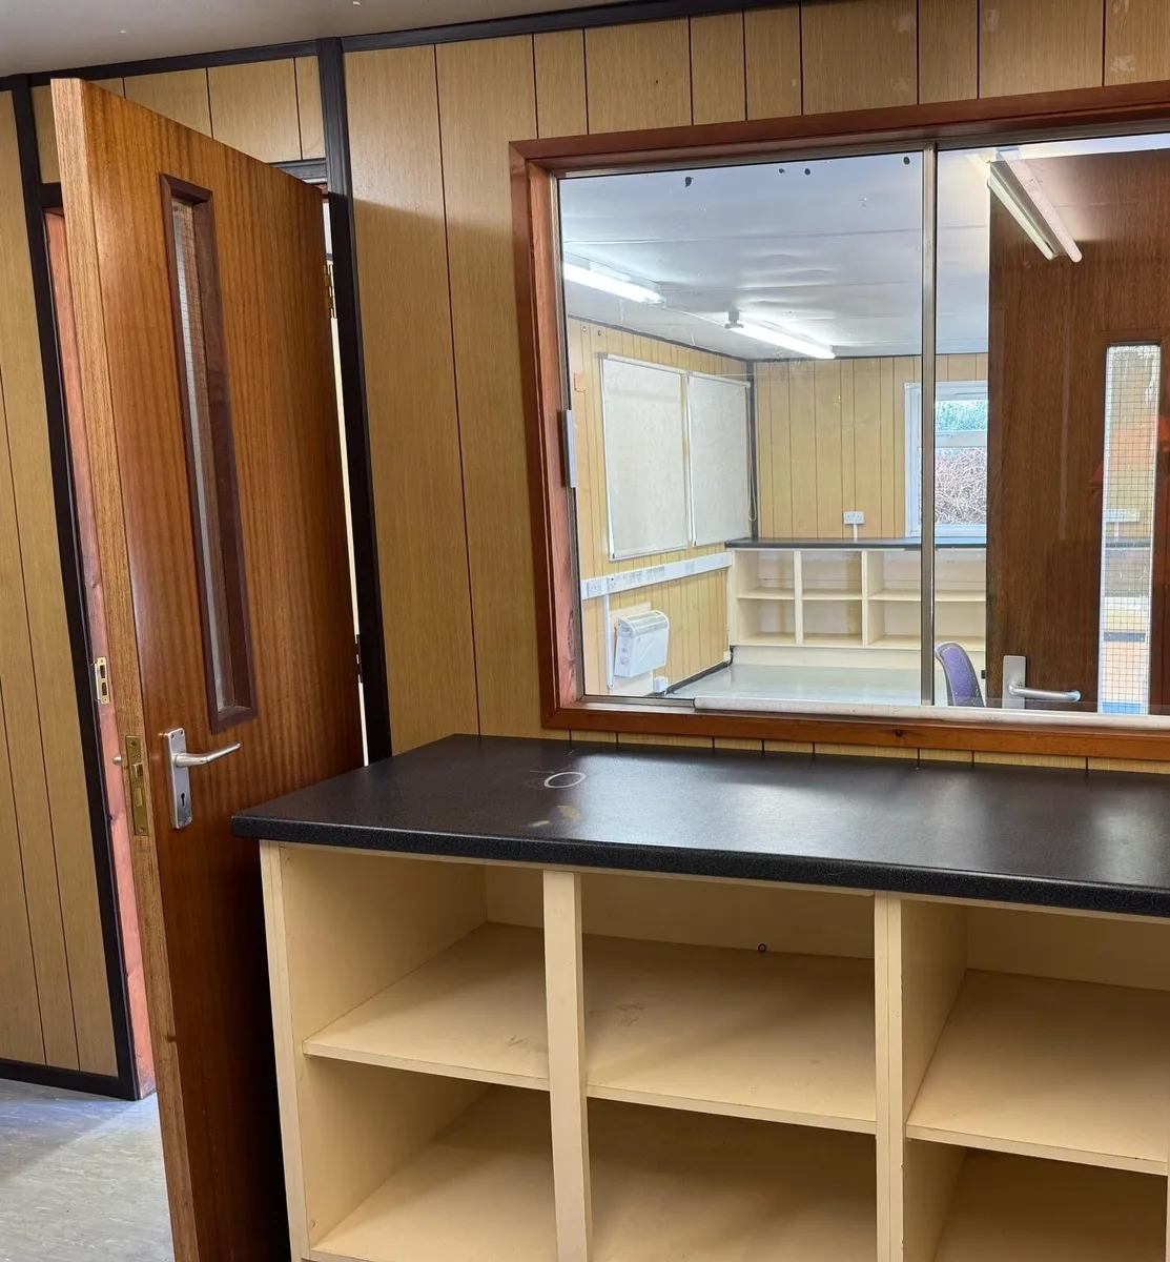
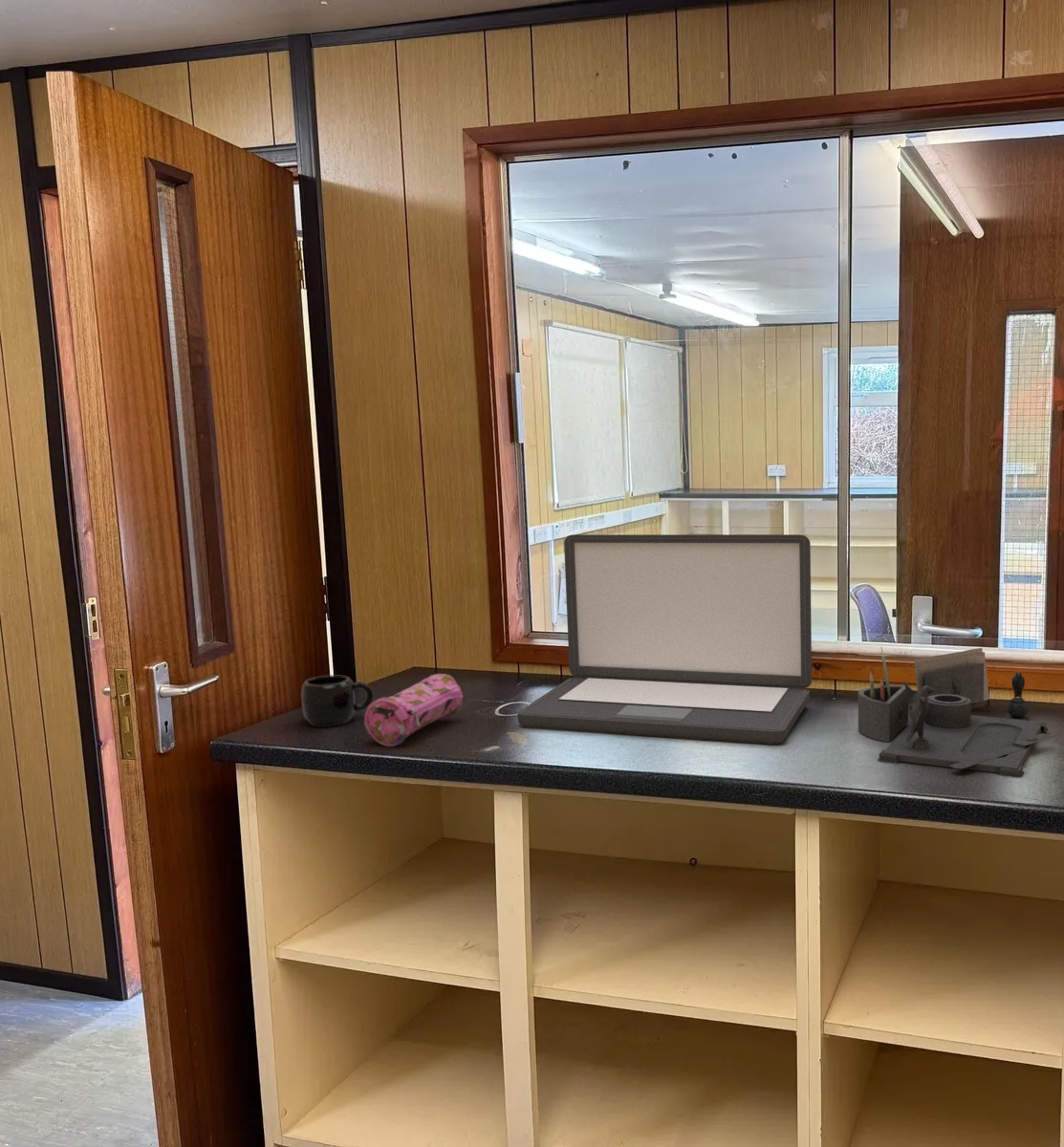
+ desk organizer [858,647,1055,779]
+ laptop [516,533,813,746]
+ pencil case [363,673,464,747]
+ mug [300,674,375,727]
